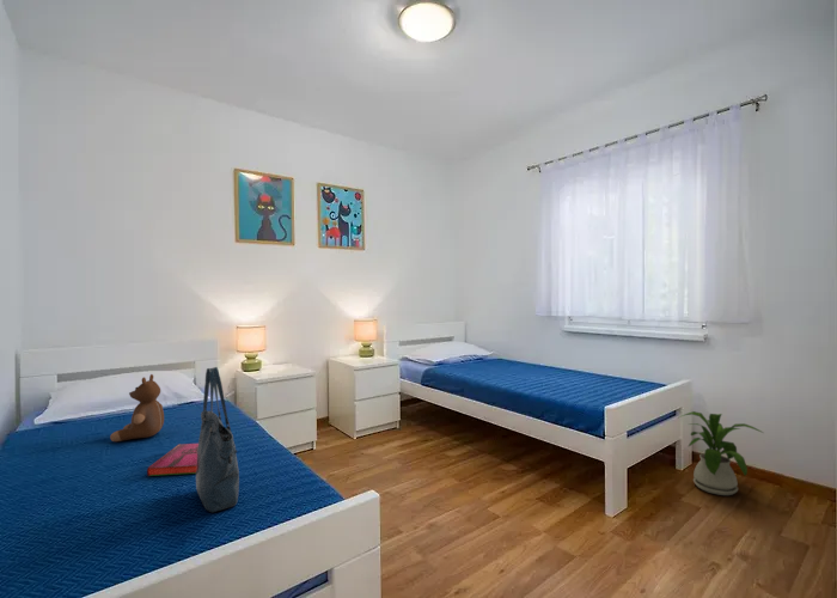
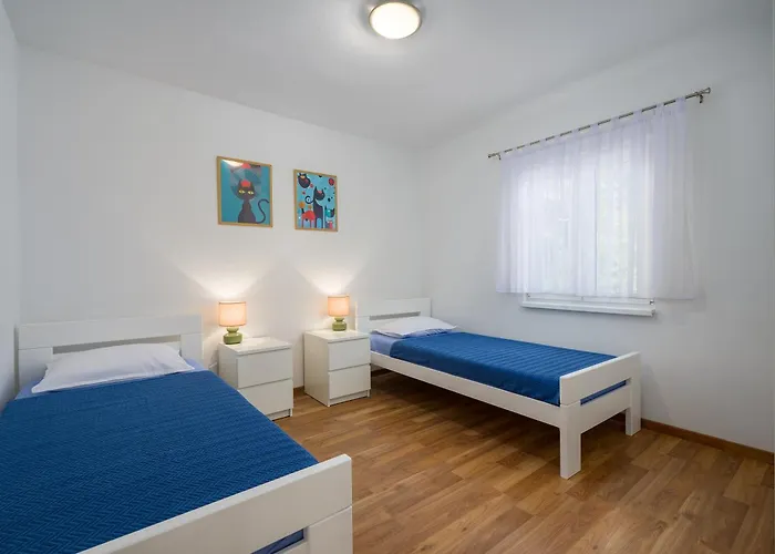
- tote bag [195,366,240,514]
- teddy bear [109,373,165,443]
- hardback book [146,443,198,477]
- house plant [676,410,764,496]
